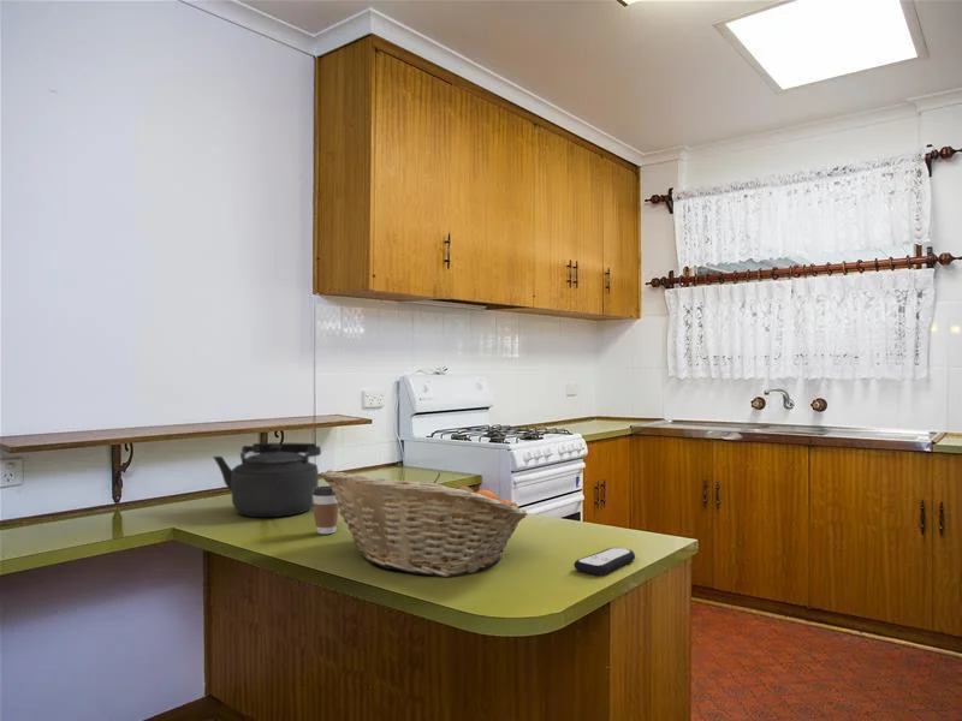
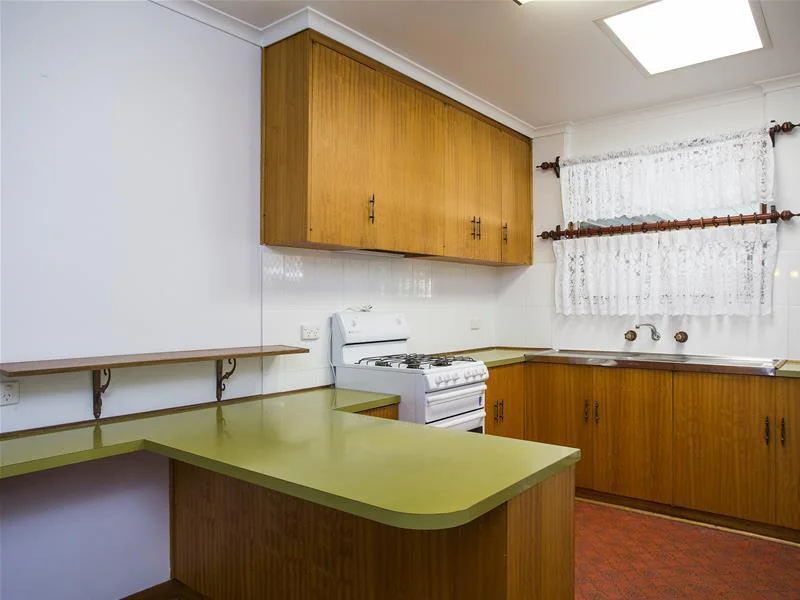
- fruit basket [320,469,528,578]
- coffee cup [313,484,339,535]
- remote control [572,547,636,576]
- kettle [212,442,322,518]
